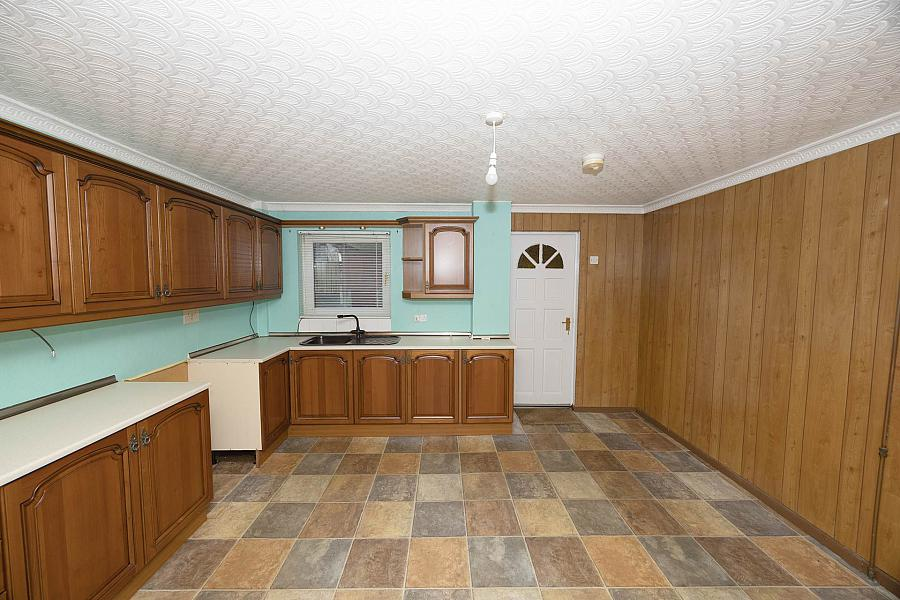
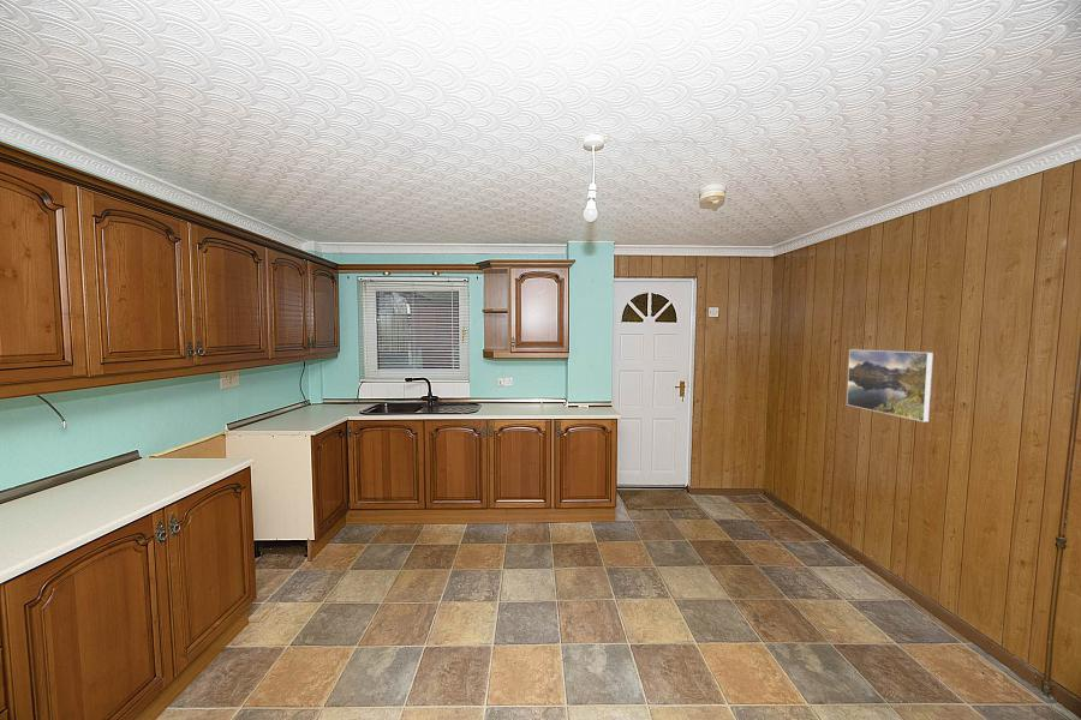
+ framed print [846,348,934,424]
